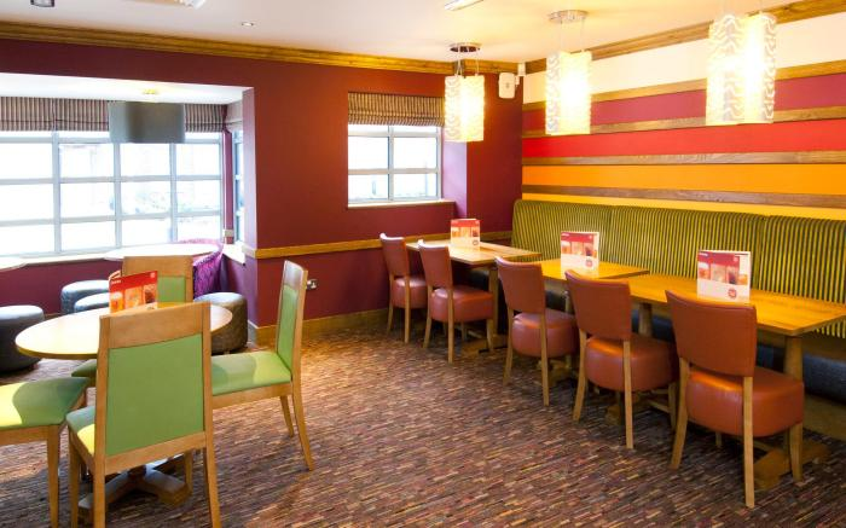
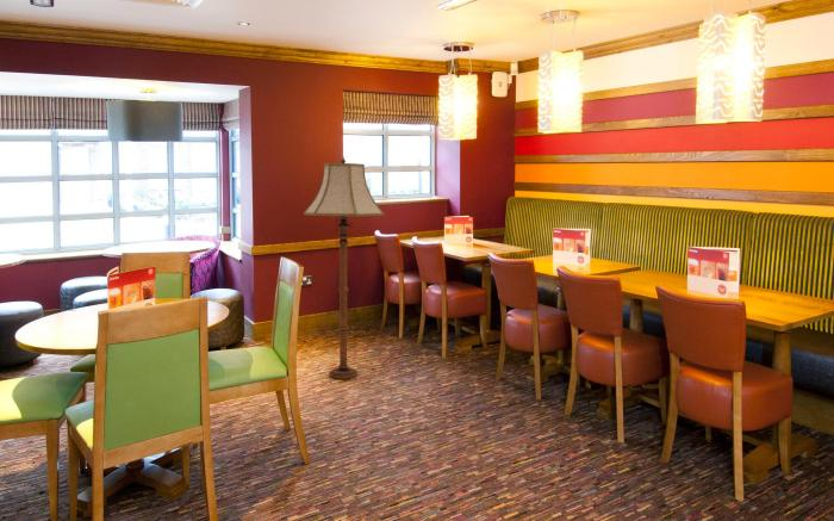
+ floor lamp [303,156,385,380]
